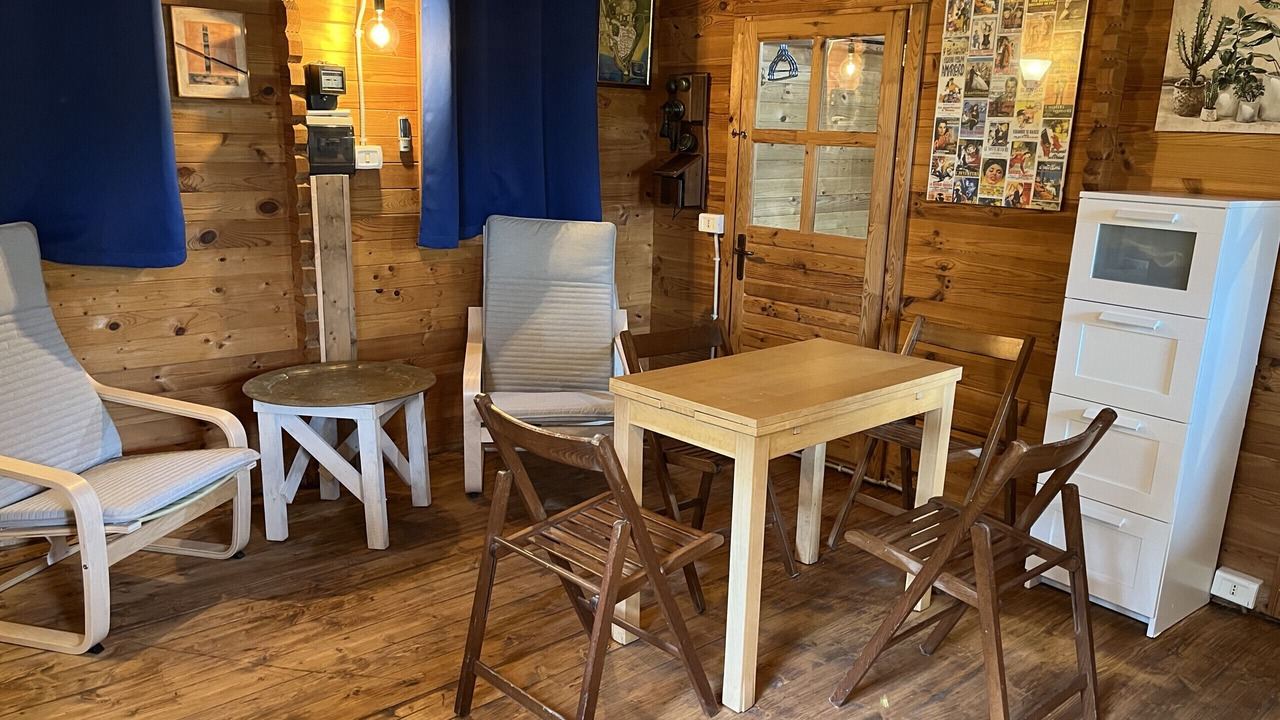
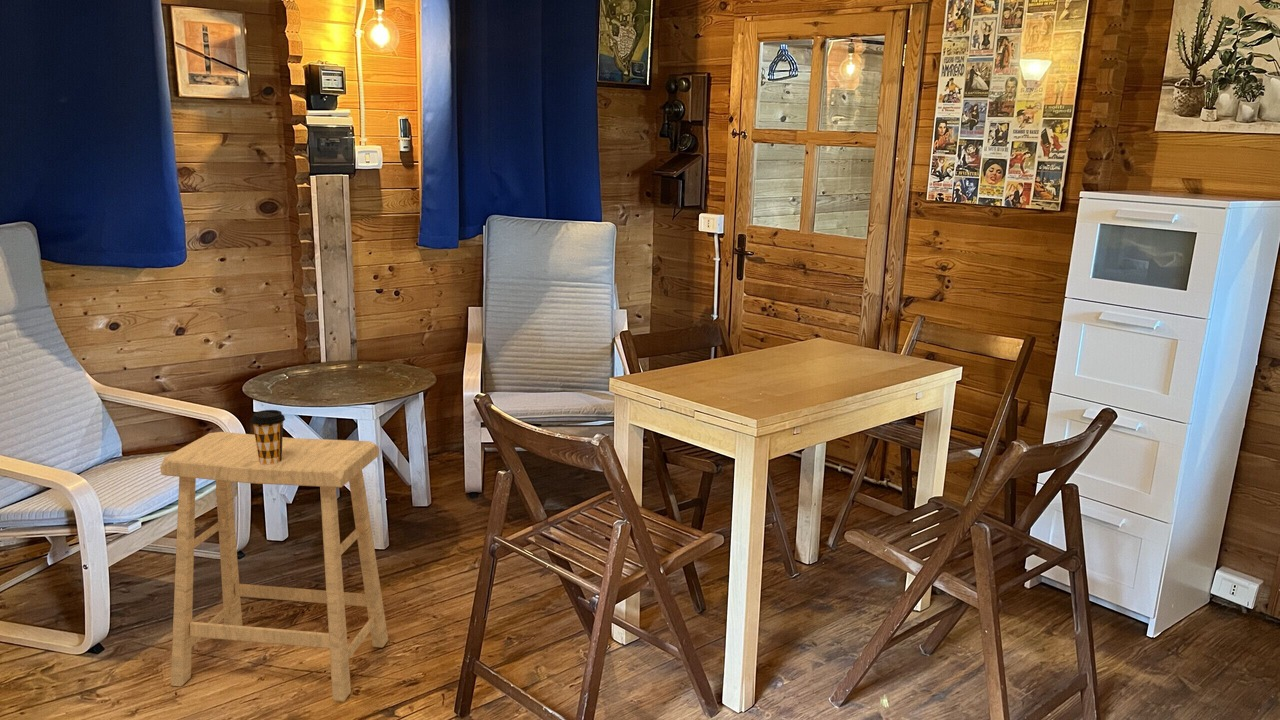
+ coffee cup [250,409,286,465]
+ stool [159,431,389,703]
